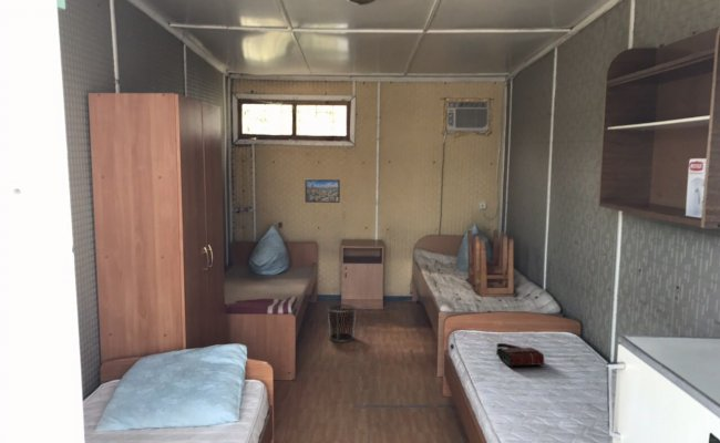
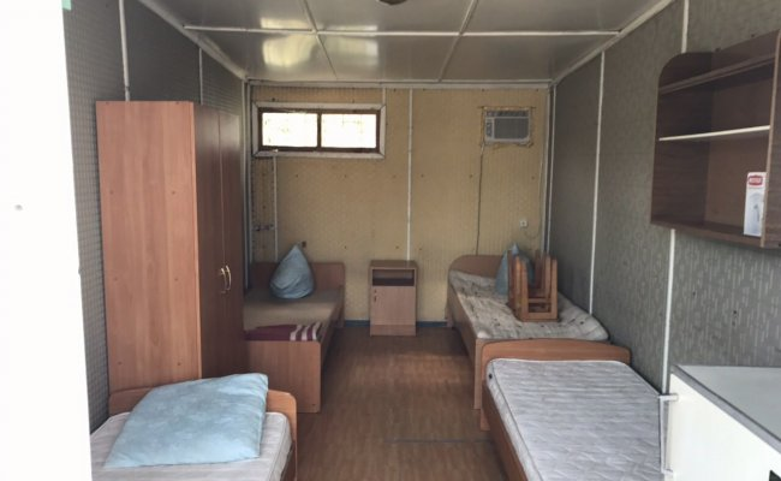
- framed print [305,178,341,204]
- shoulder bag [495,342,545,368]
- waste bin [326,302,358,343]
